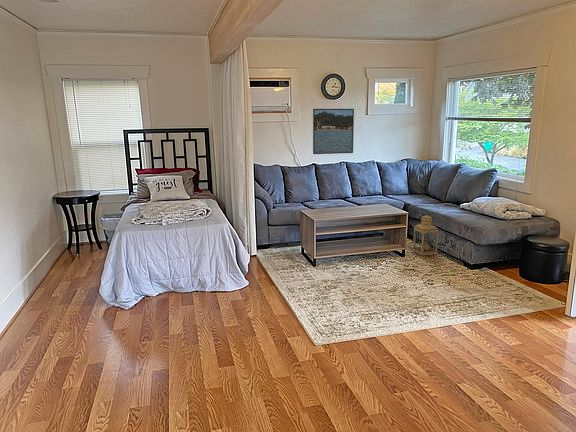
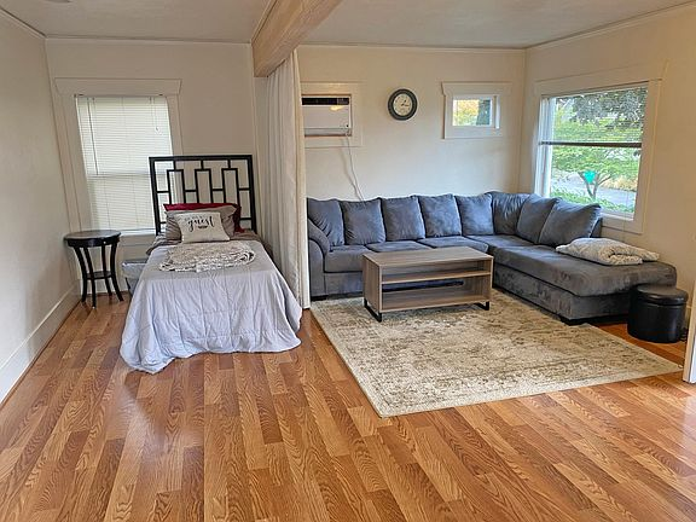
- lantern [409,214,439,257]
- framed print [312,108,355,155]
